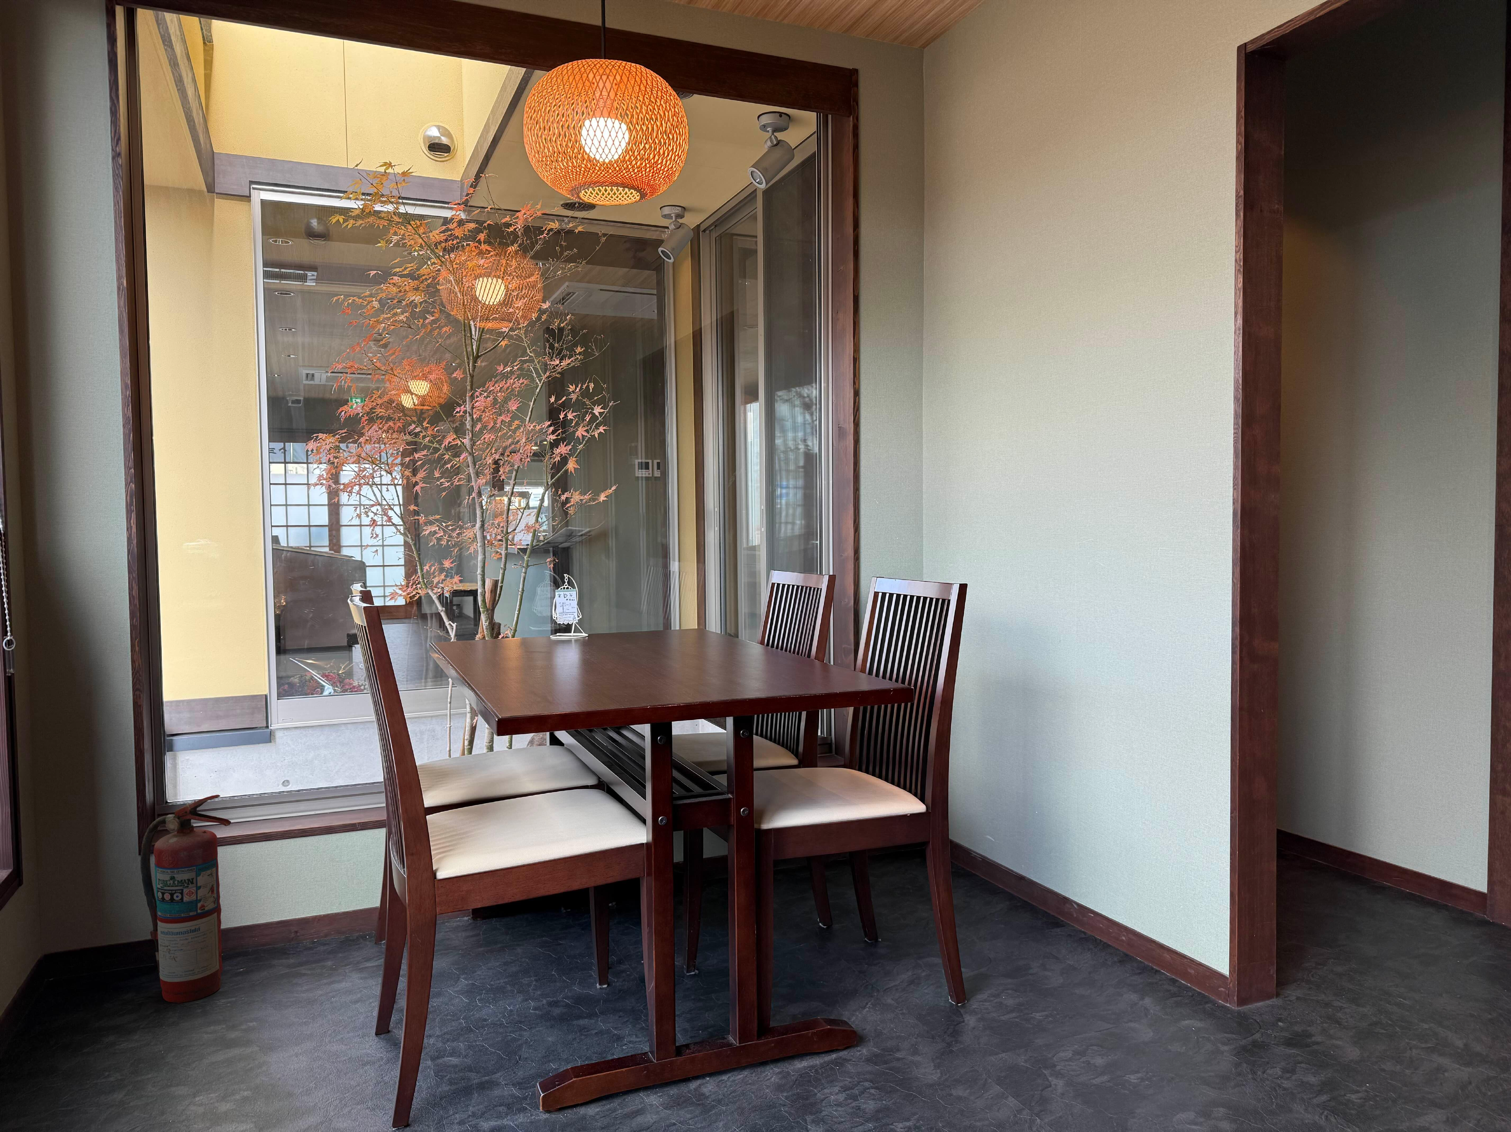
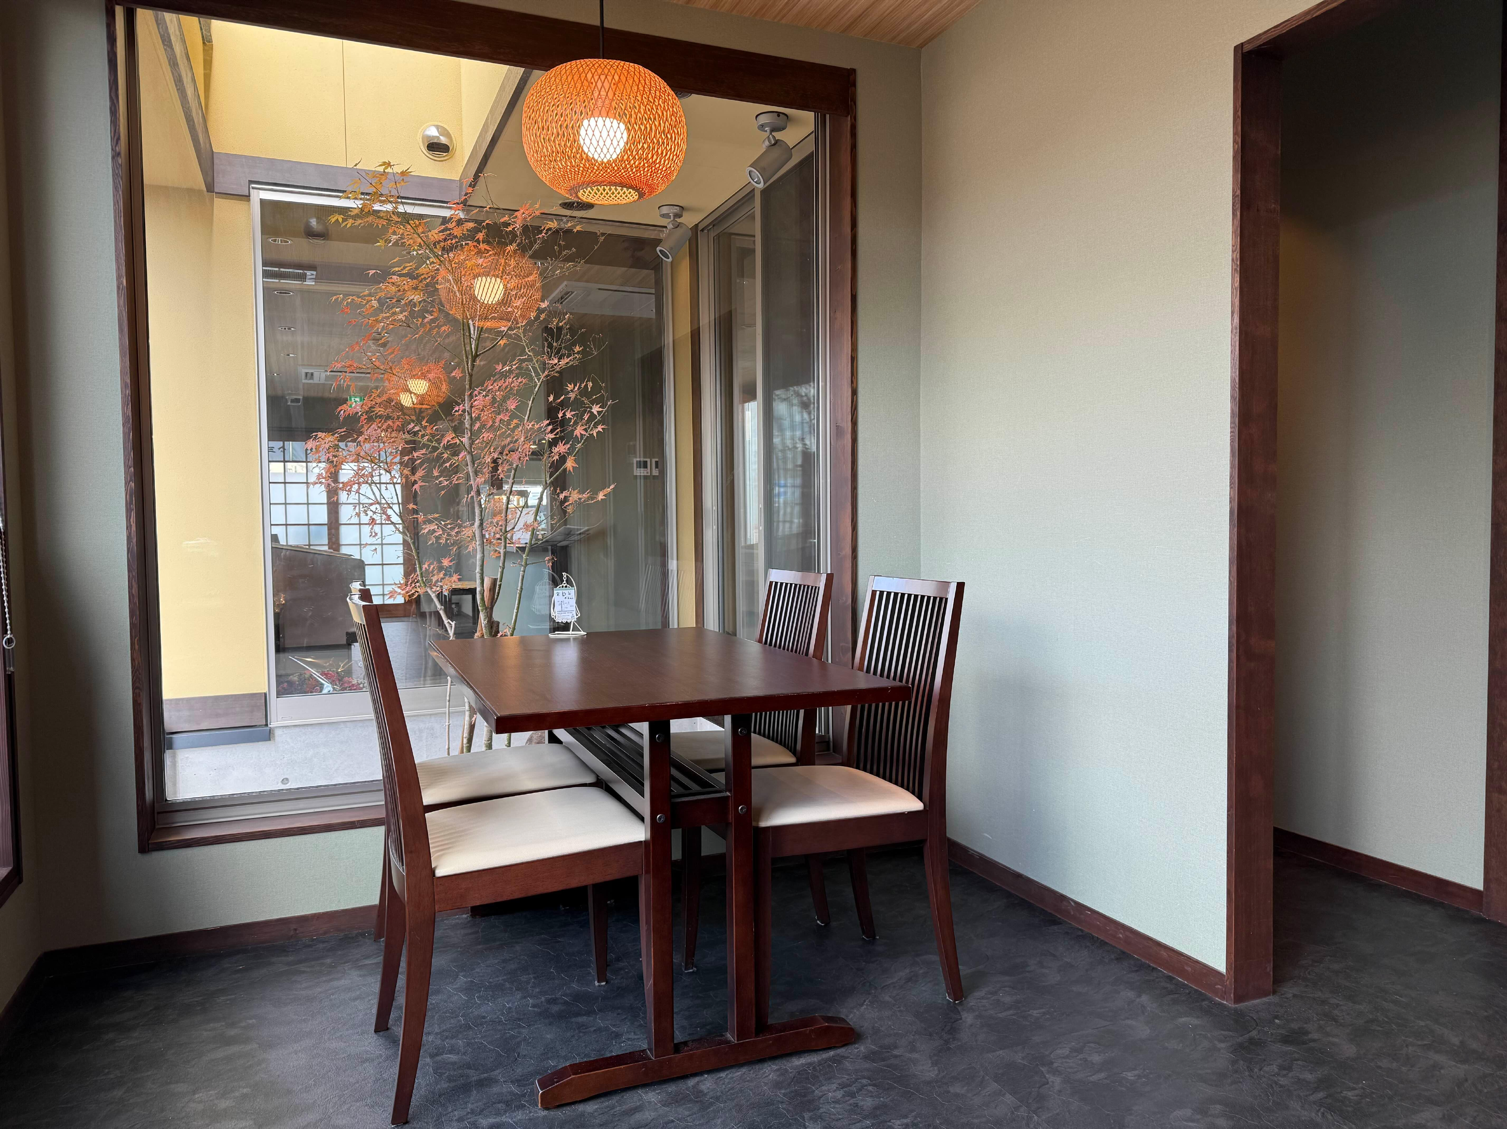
- fire extinguisher [140,794,231,1004]
